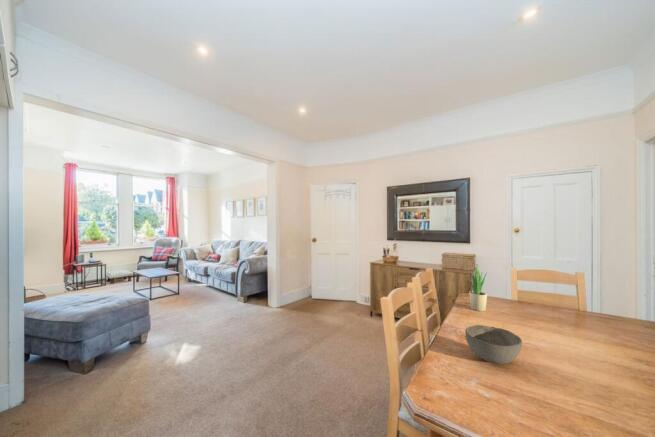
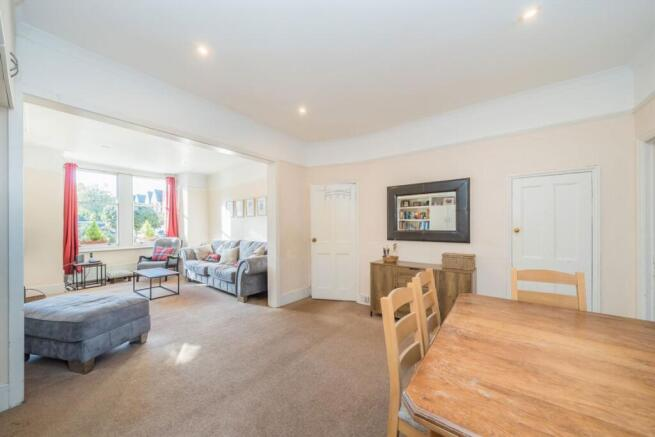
- potted plant [467,264,488,312]
- bowl [464,324,523,365]
